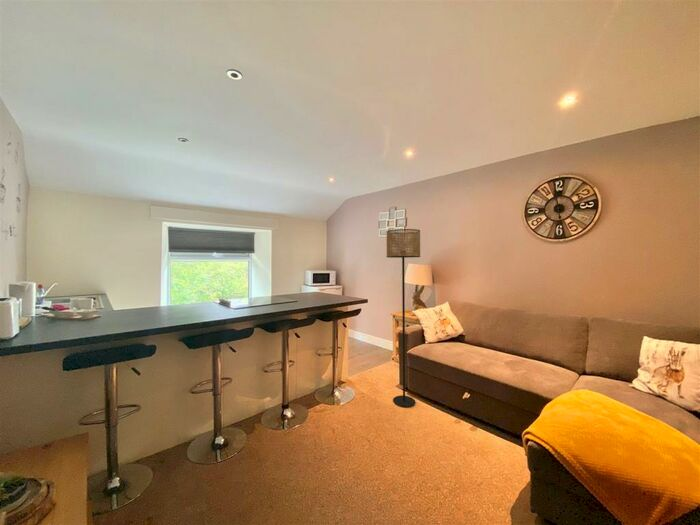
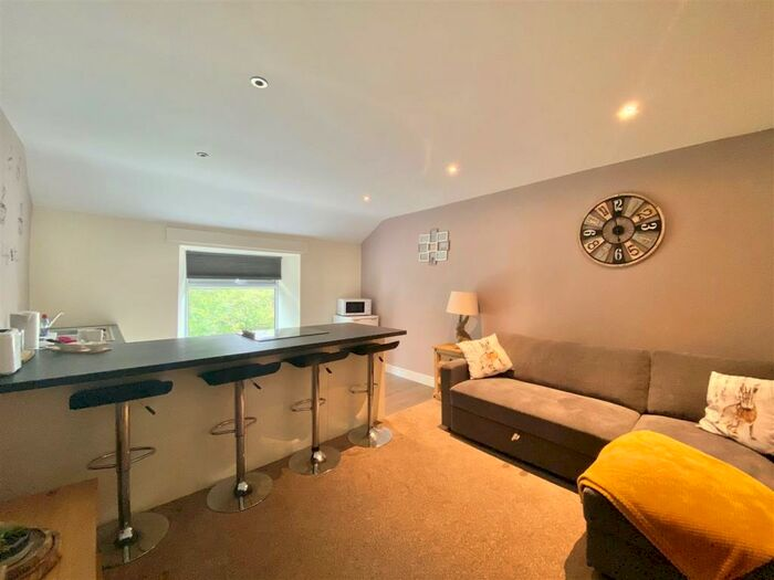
- floor lamp [386,228,421,408]
